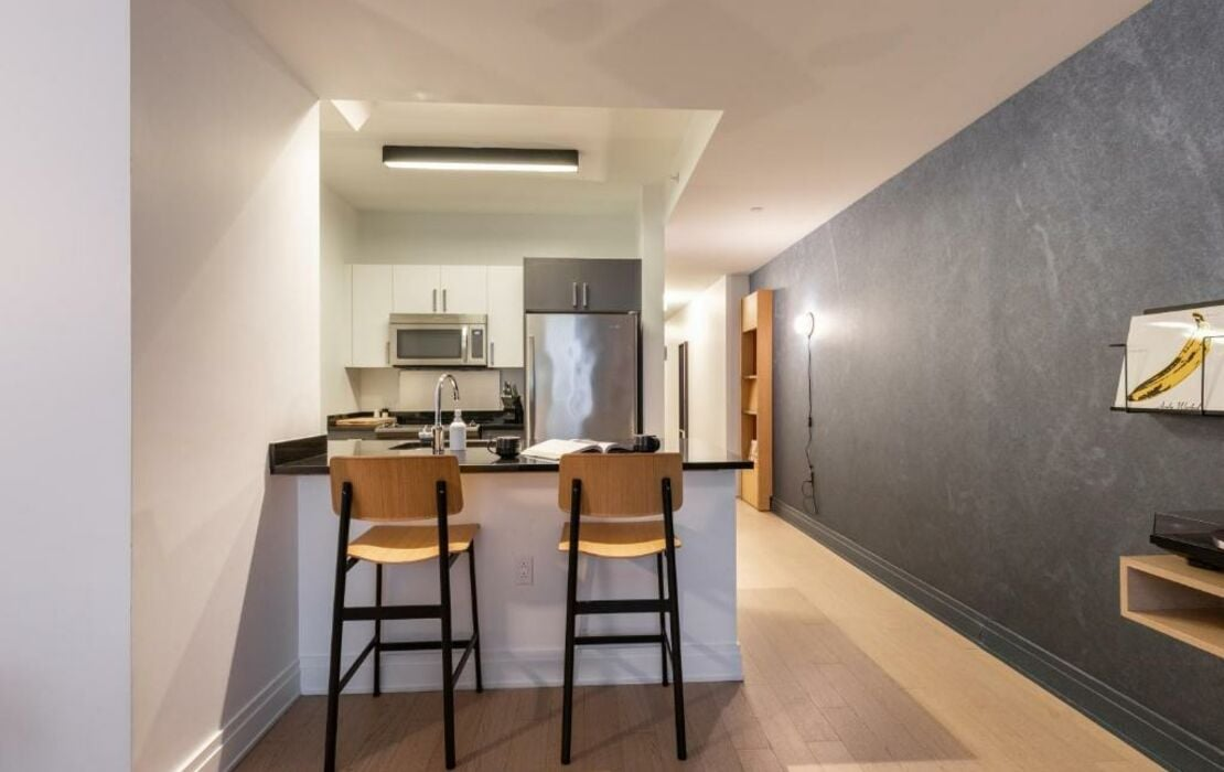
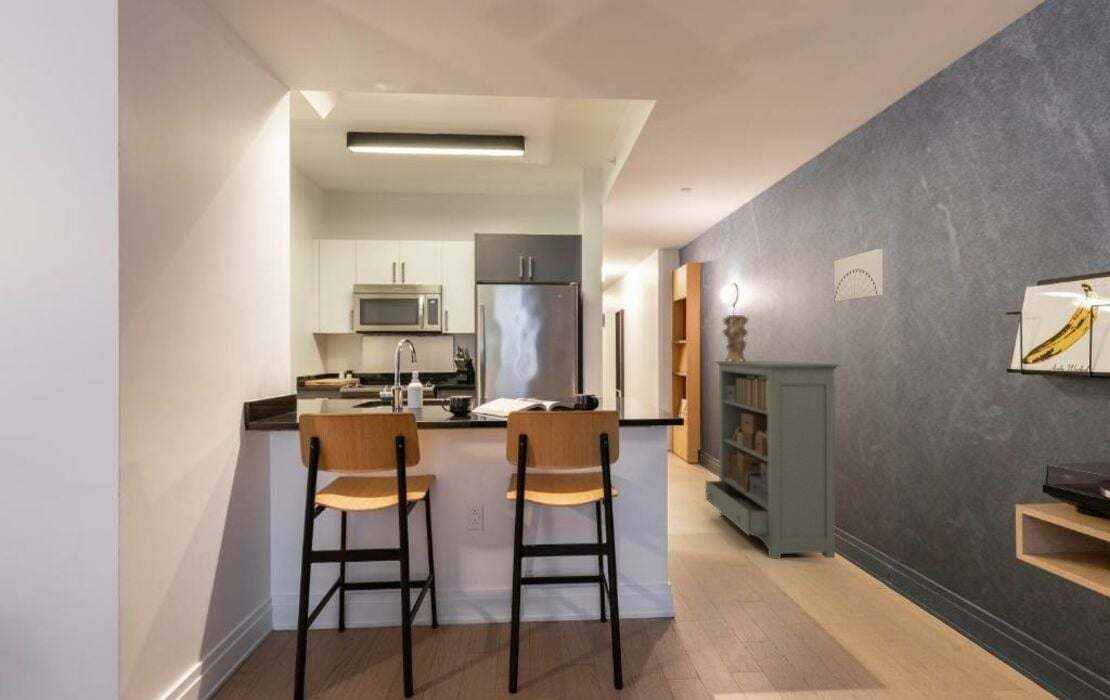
+ decorative vase [720,314,750,362]
+ bookshelf [705,360,841,560]
+ wall art [833,248,884,303]
